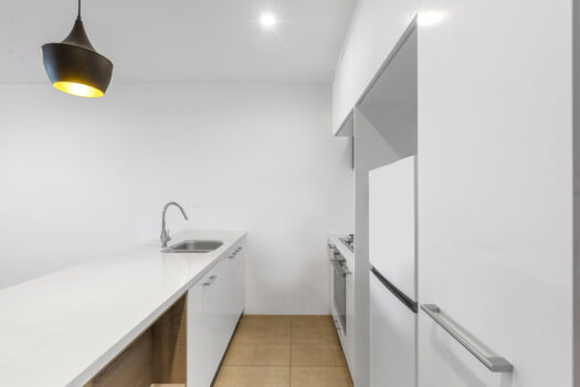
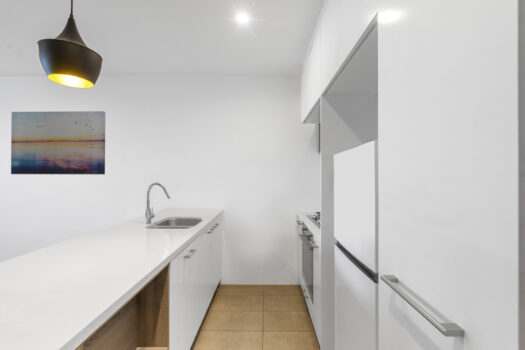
+ wall art [10,110,106,176]
